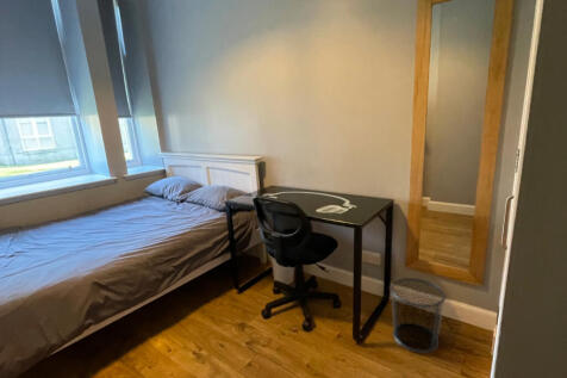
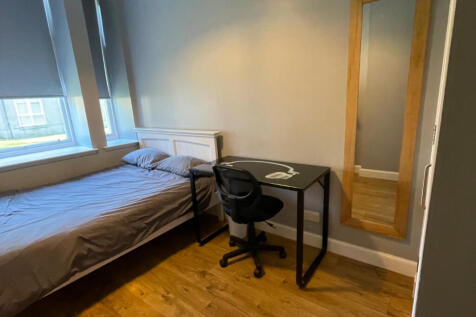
- waste bin [388,277,447,354]
